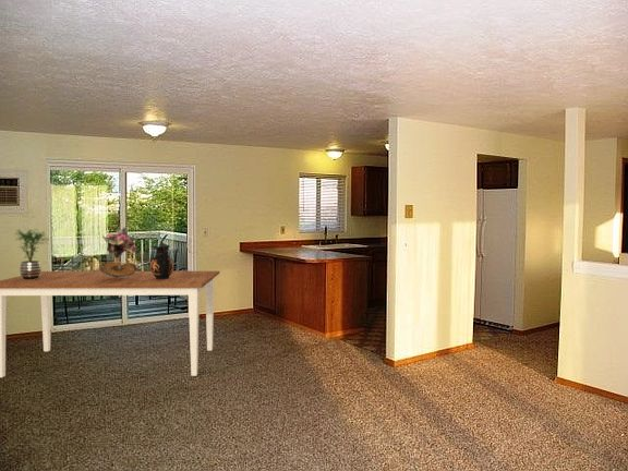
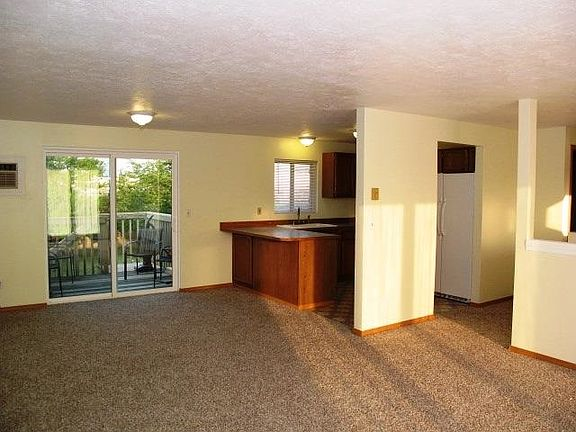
- bouquet [95,226,138,278]
- potted plant [13,228,50,280]
- dining table [0,270,221,378]
- ceramic jug [149,244,174,279]
